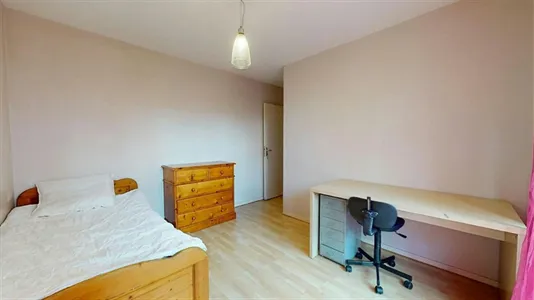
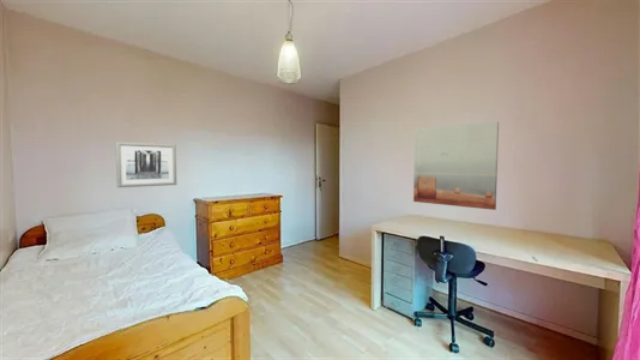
+ wall art [114,140,177,188]
+ wall art [412,120,500,211]
